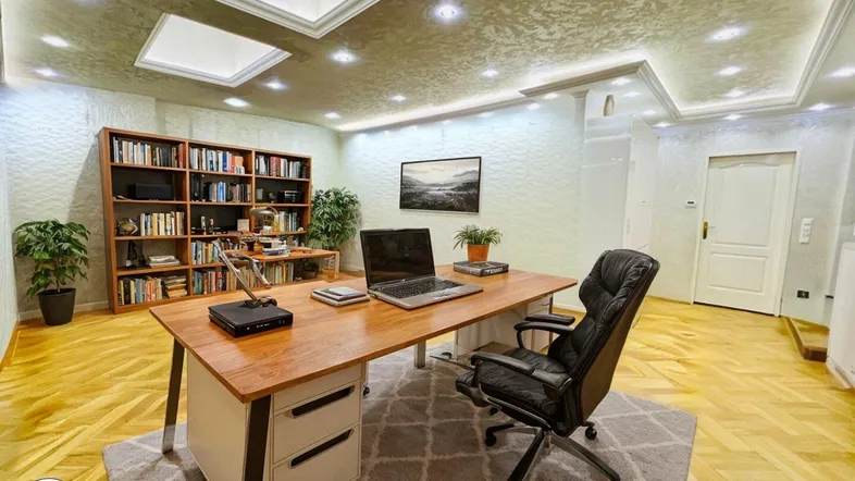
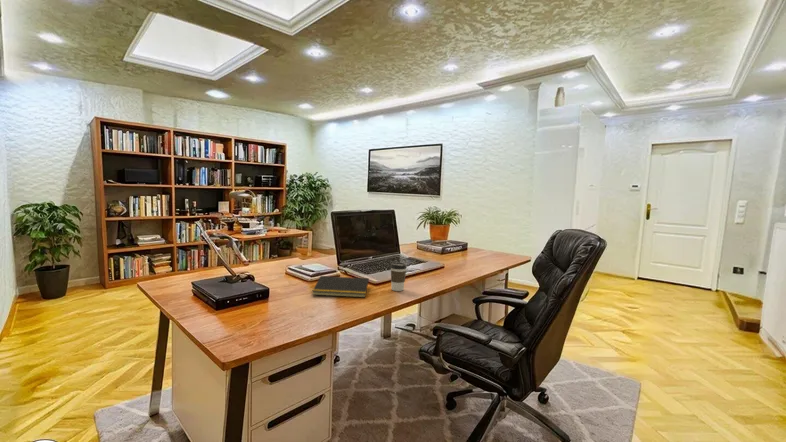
+ coffee cup [390,262,408,292]
+ notepad [311,275,370,298]
